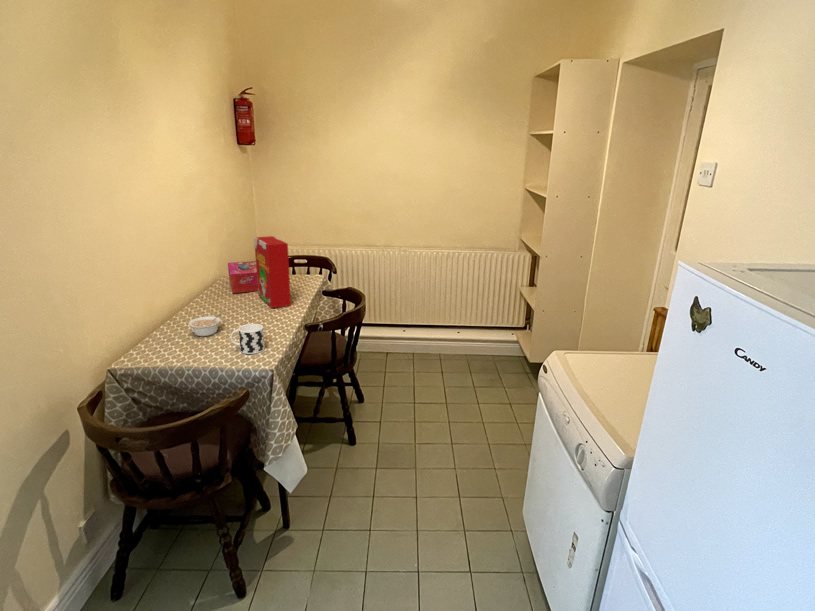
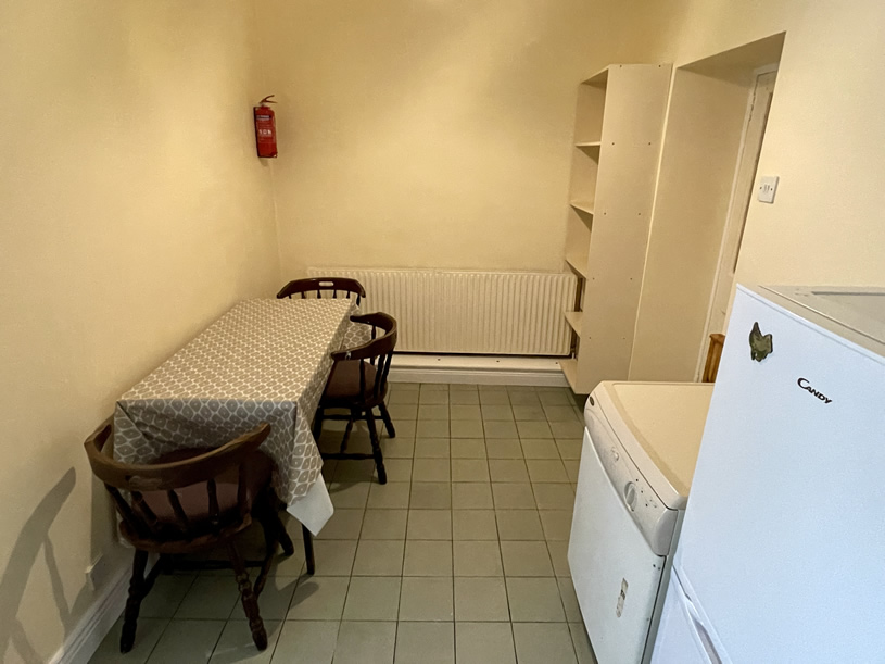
- cup [230,323,266,355]
- legume [188,312,224,337]
- tissue box [227,260,258,294]
- cereal box [253,235,292,309]
